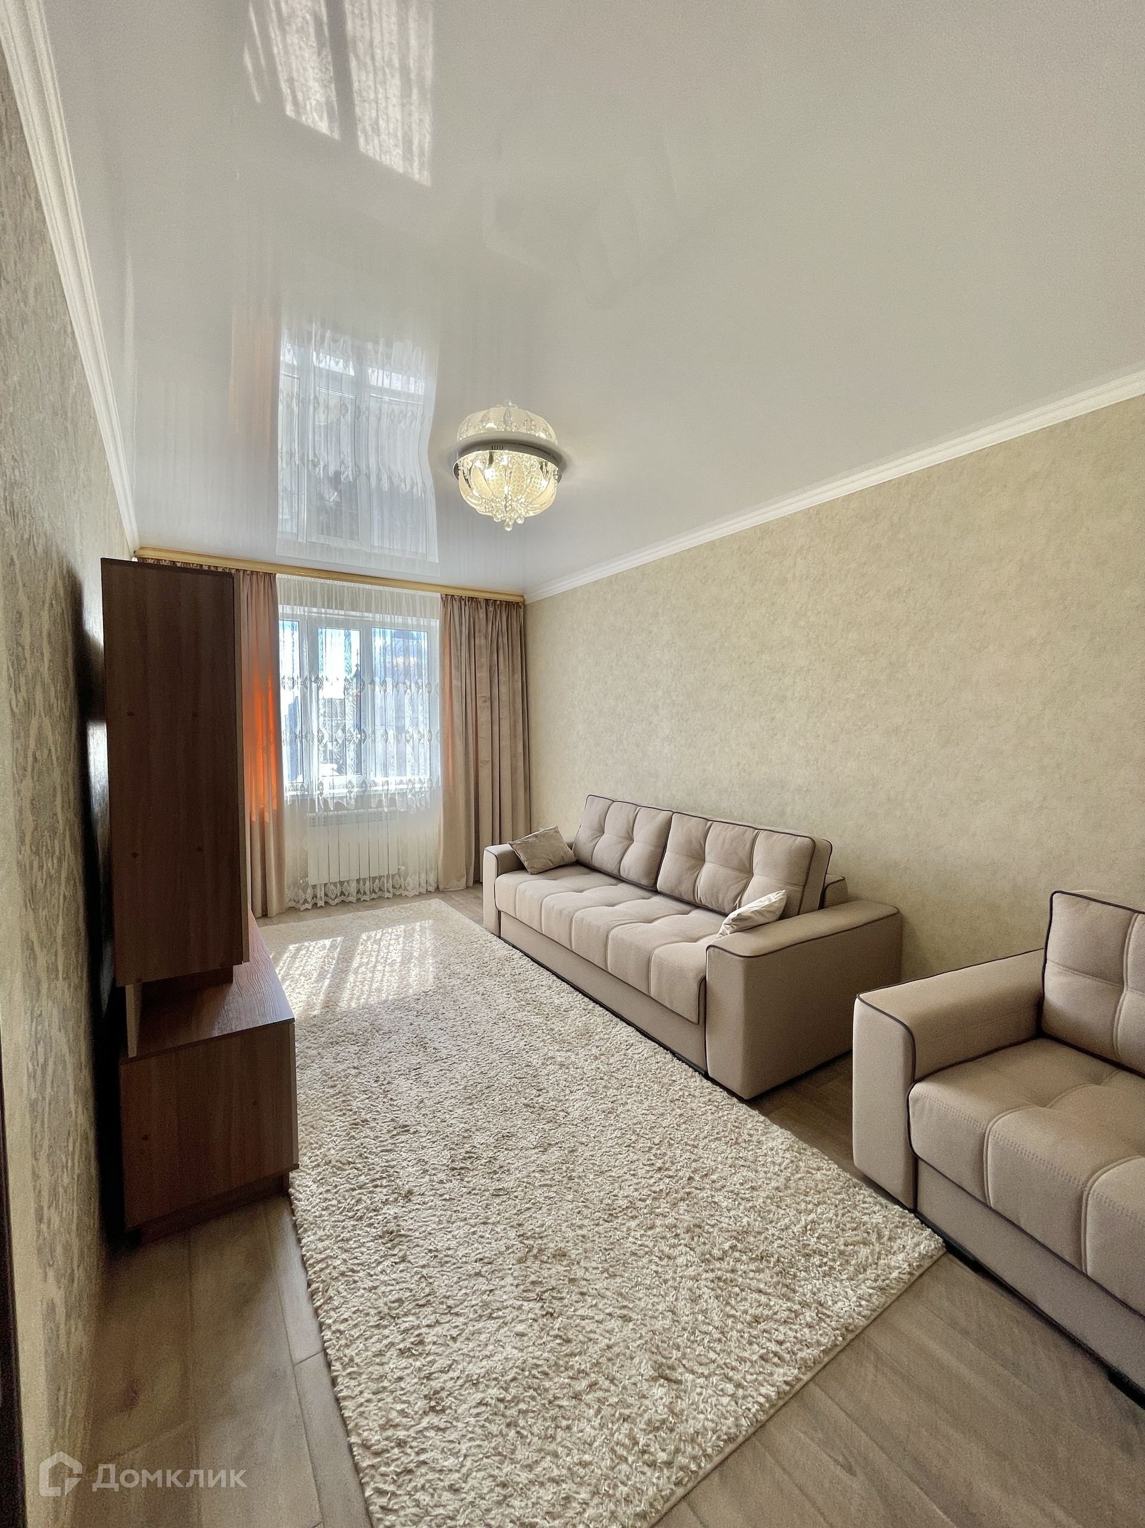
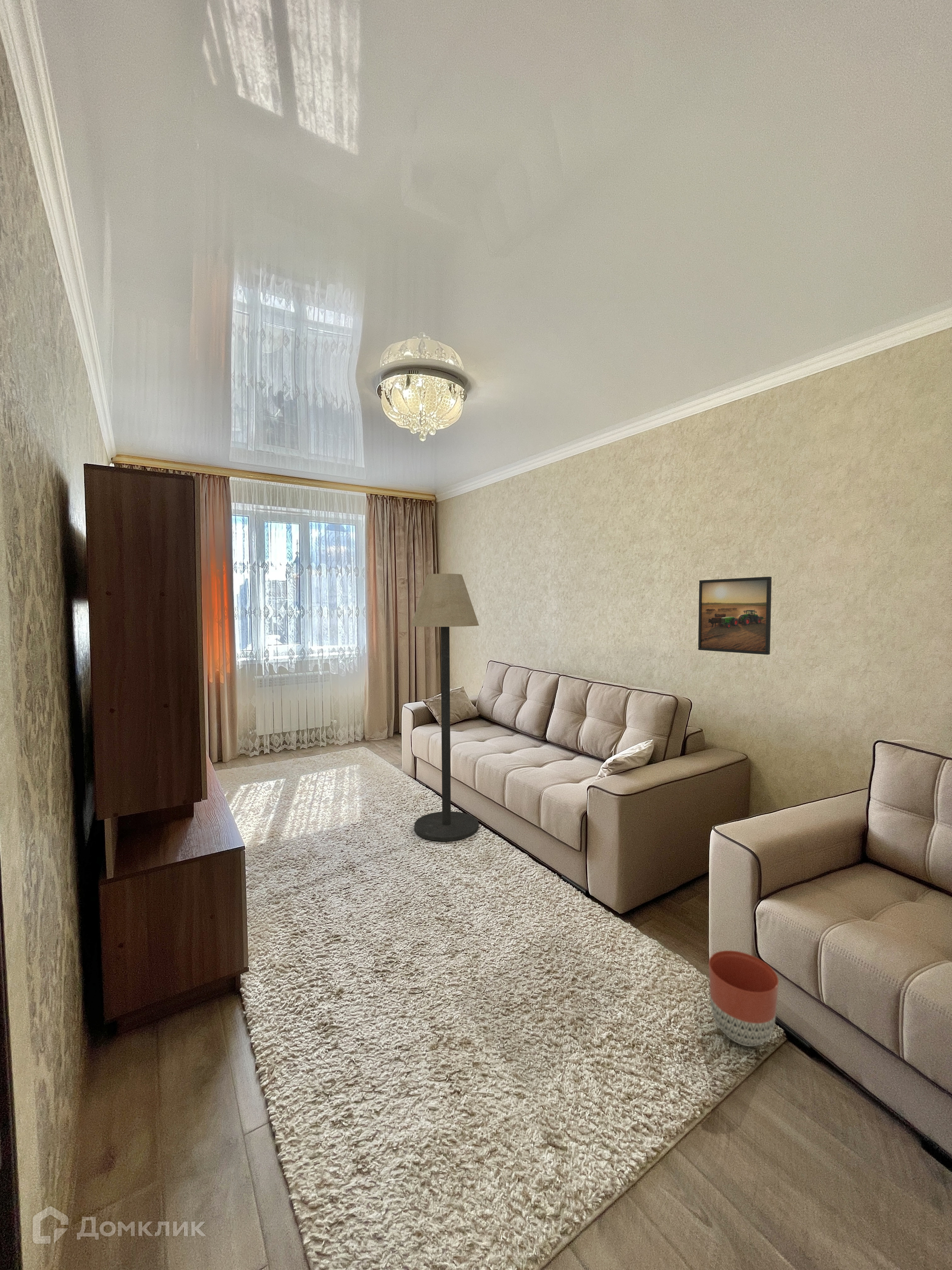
+ floor lamp [411,573,479,842]
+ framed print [698,576,772,655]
+ planter [708,950,779,1047]
